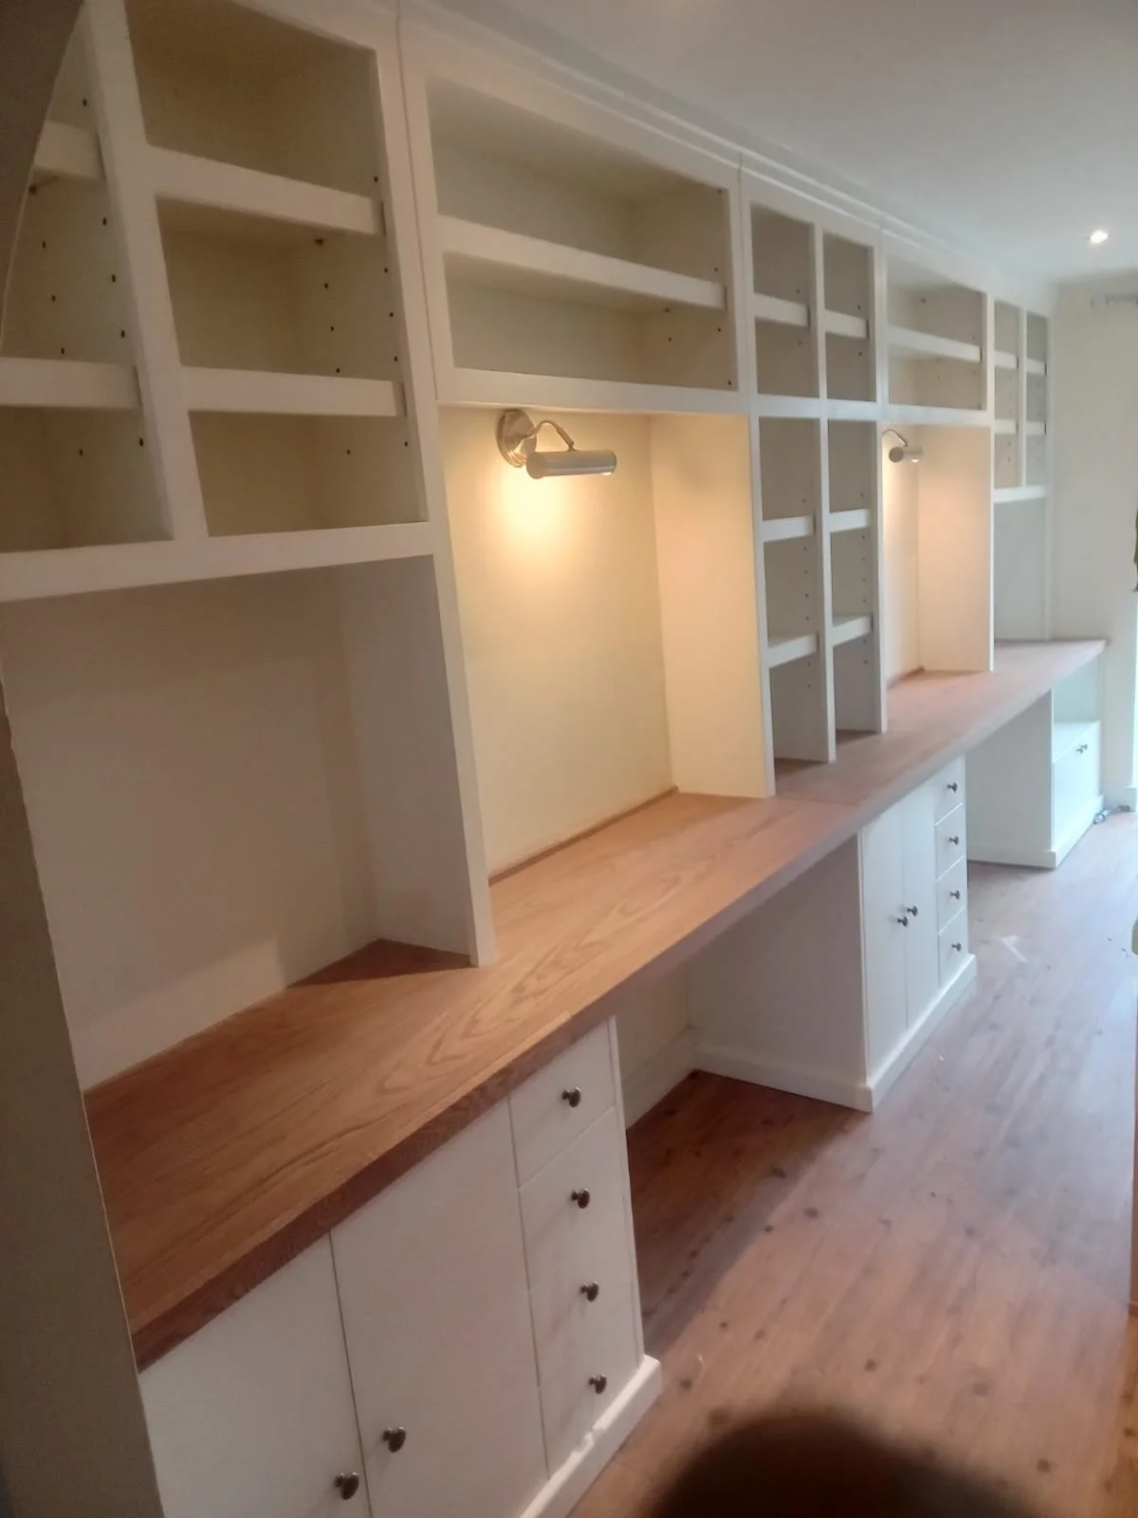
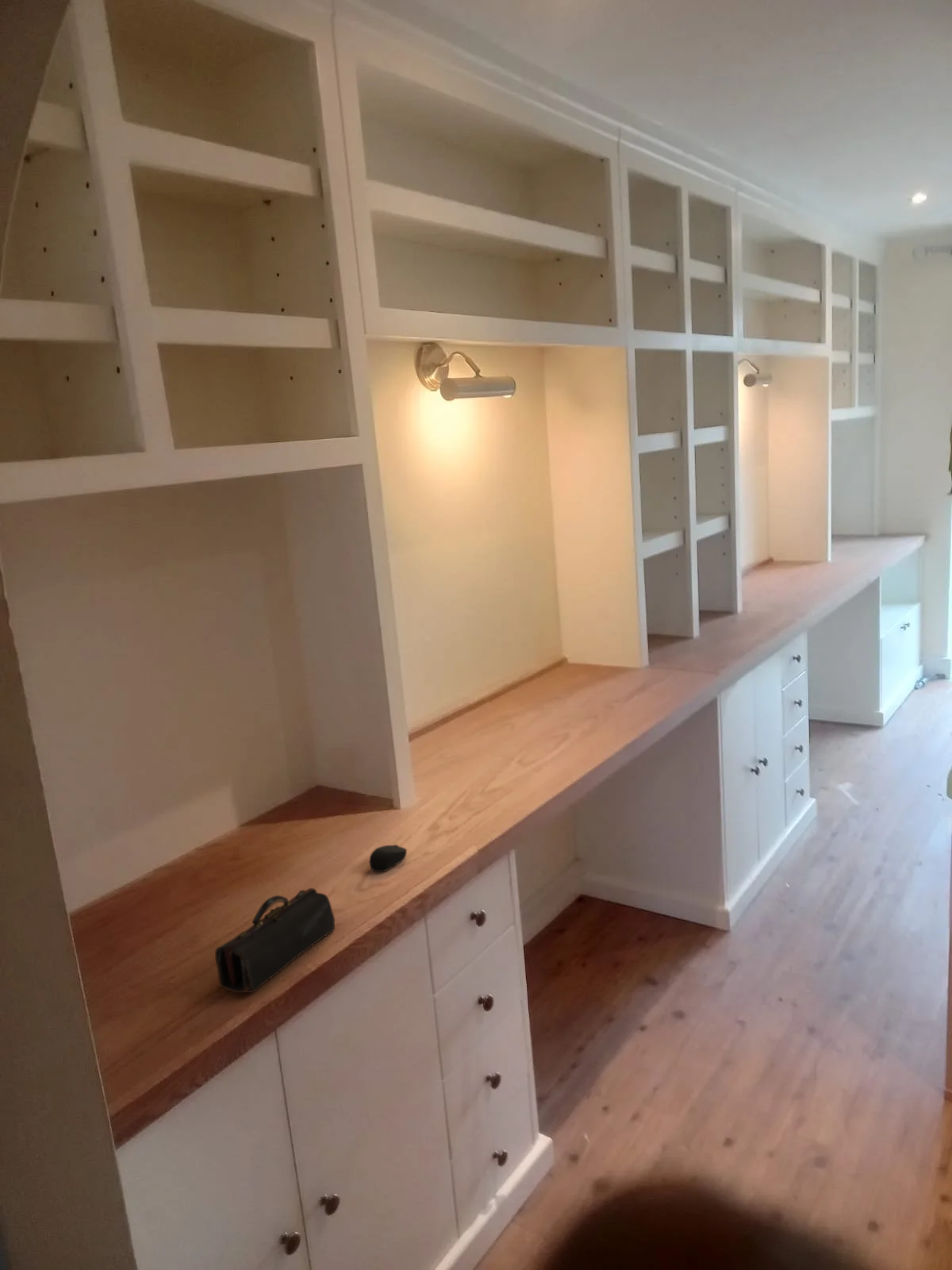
+ computer mouse [369,844,408,872]
+ pencil case [214,887,336,994]
